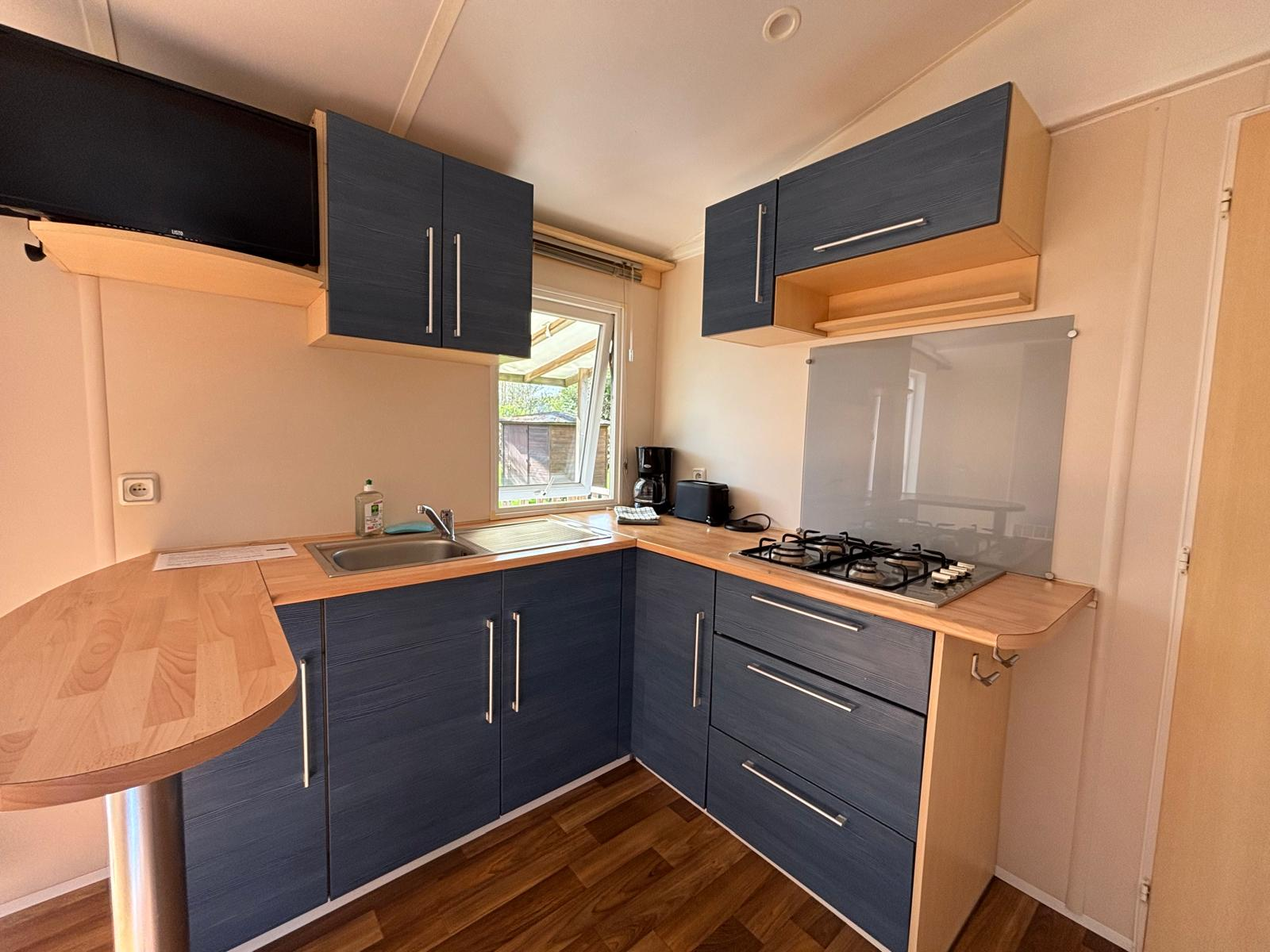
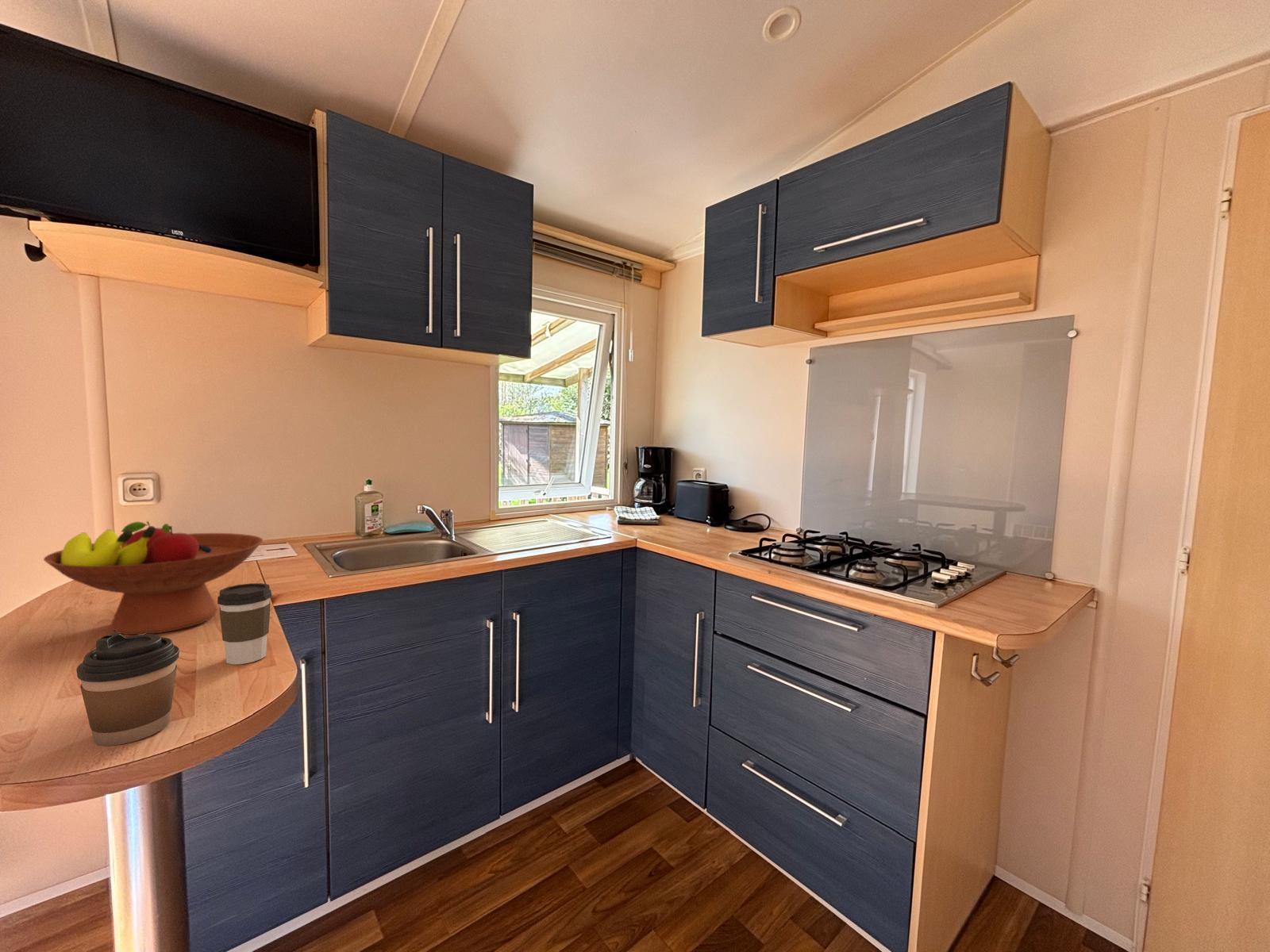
+ coffee cup [217,582,272,665]
+ fruit bowl [43,520,264,635]
+ coffee cup [75,632,180,747]
